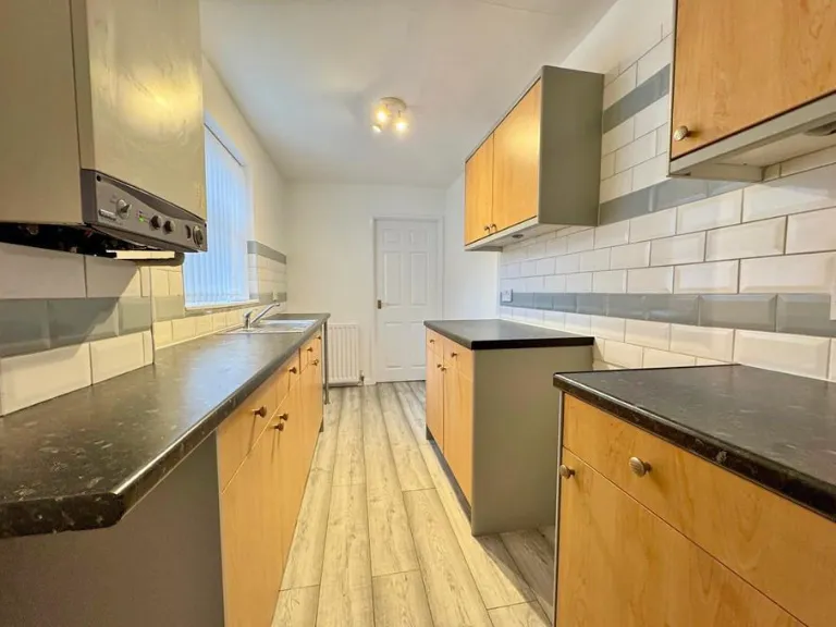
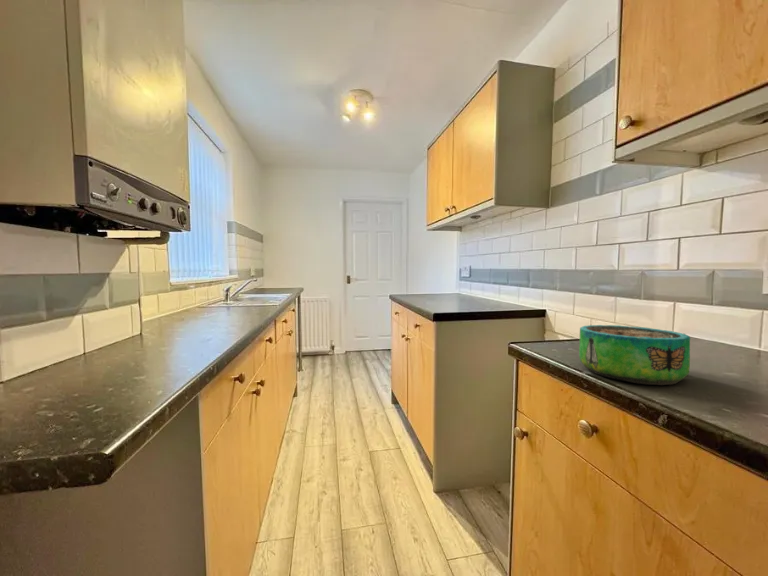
+ decorative bowl [578,324,691,386]
